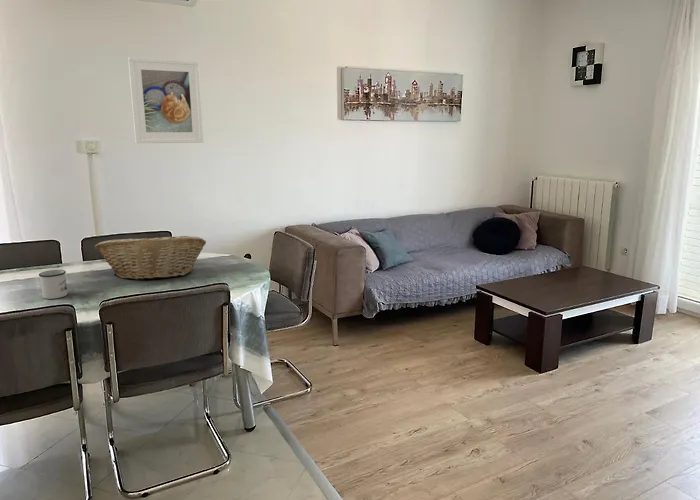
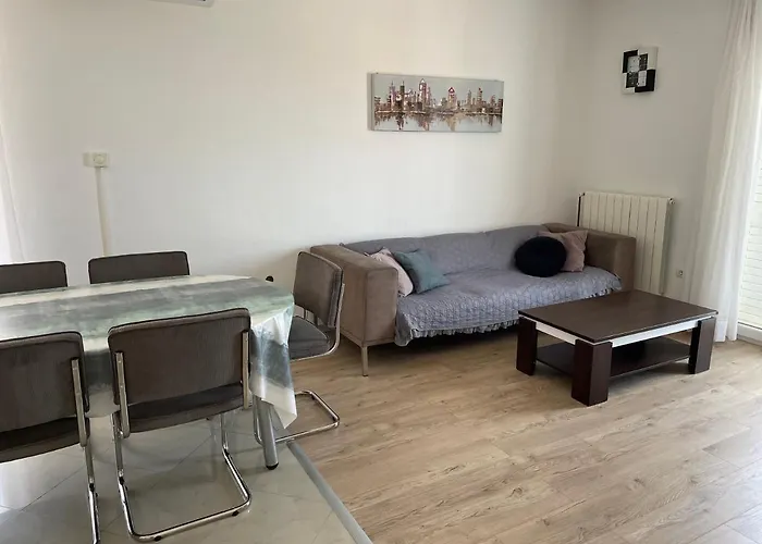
- fruit basket [94,233,207,281]
- mug [38,269,68,300]
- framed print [127,56,205,144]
